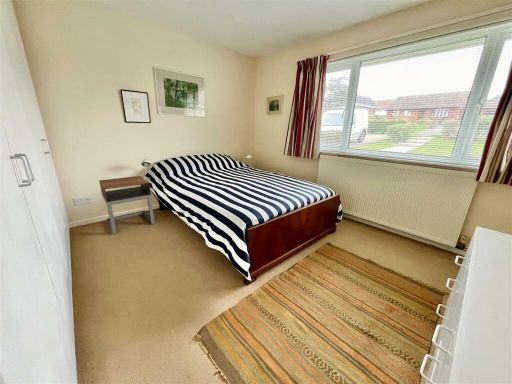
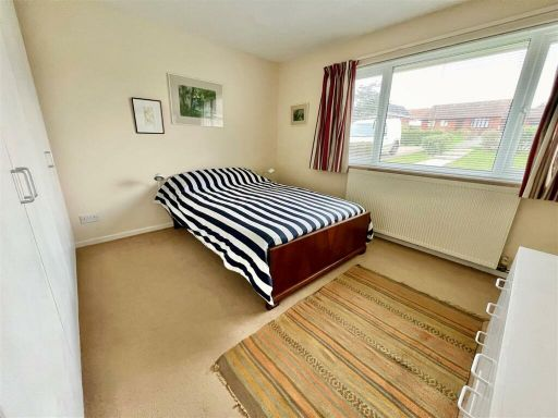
- nightstand [98,175,156,235]
